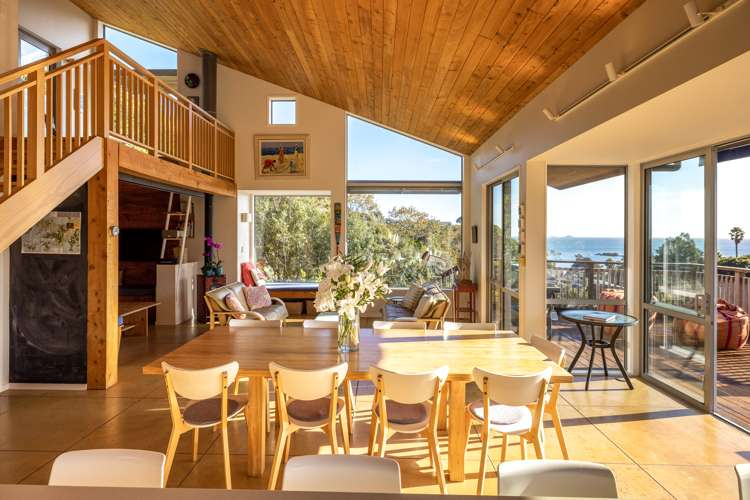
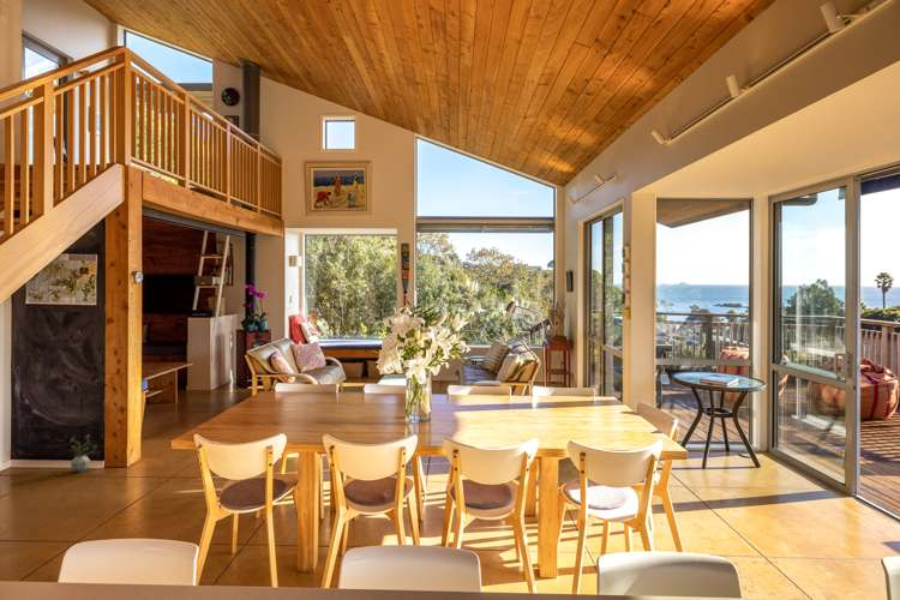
+ potted plant [68,433,97,473]
